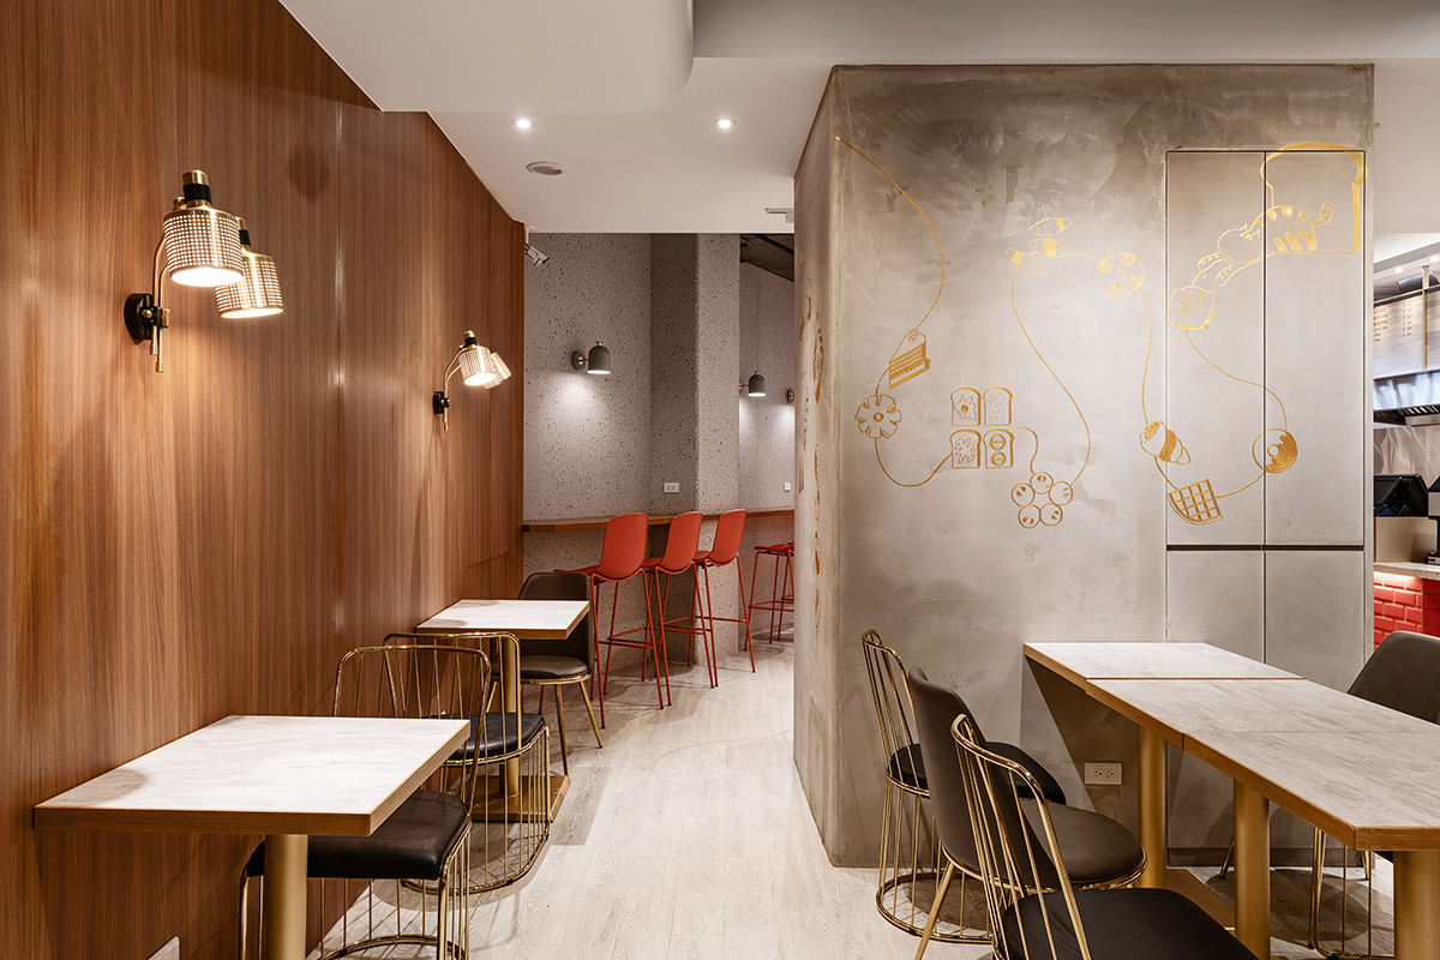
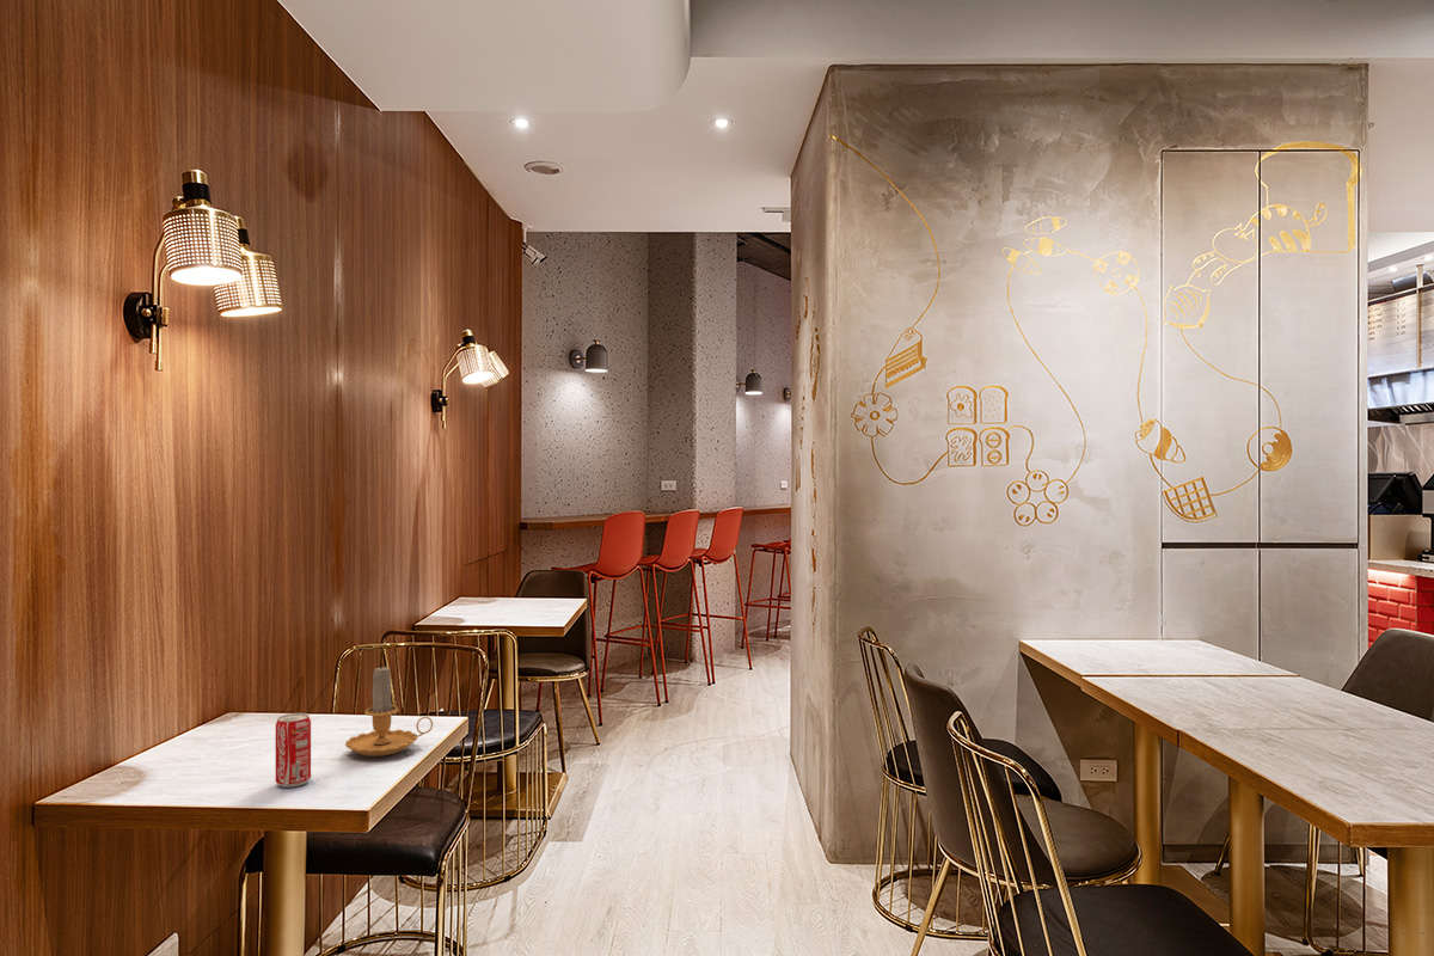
+ candle [344,662,434,758]
+ beverage can [275,712,312,789]
